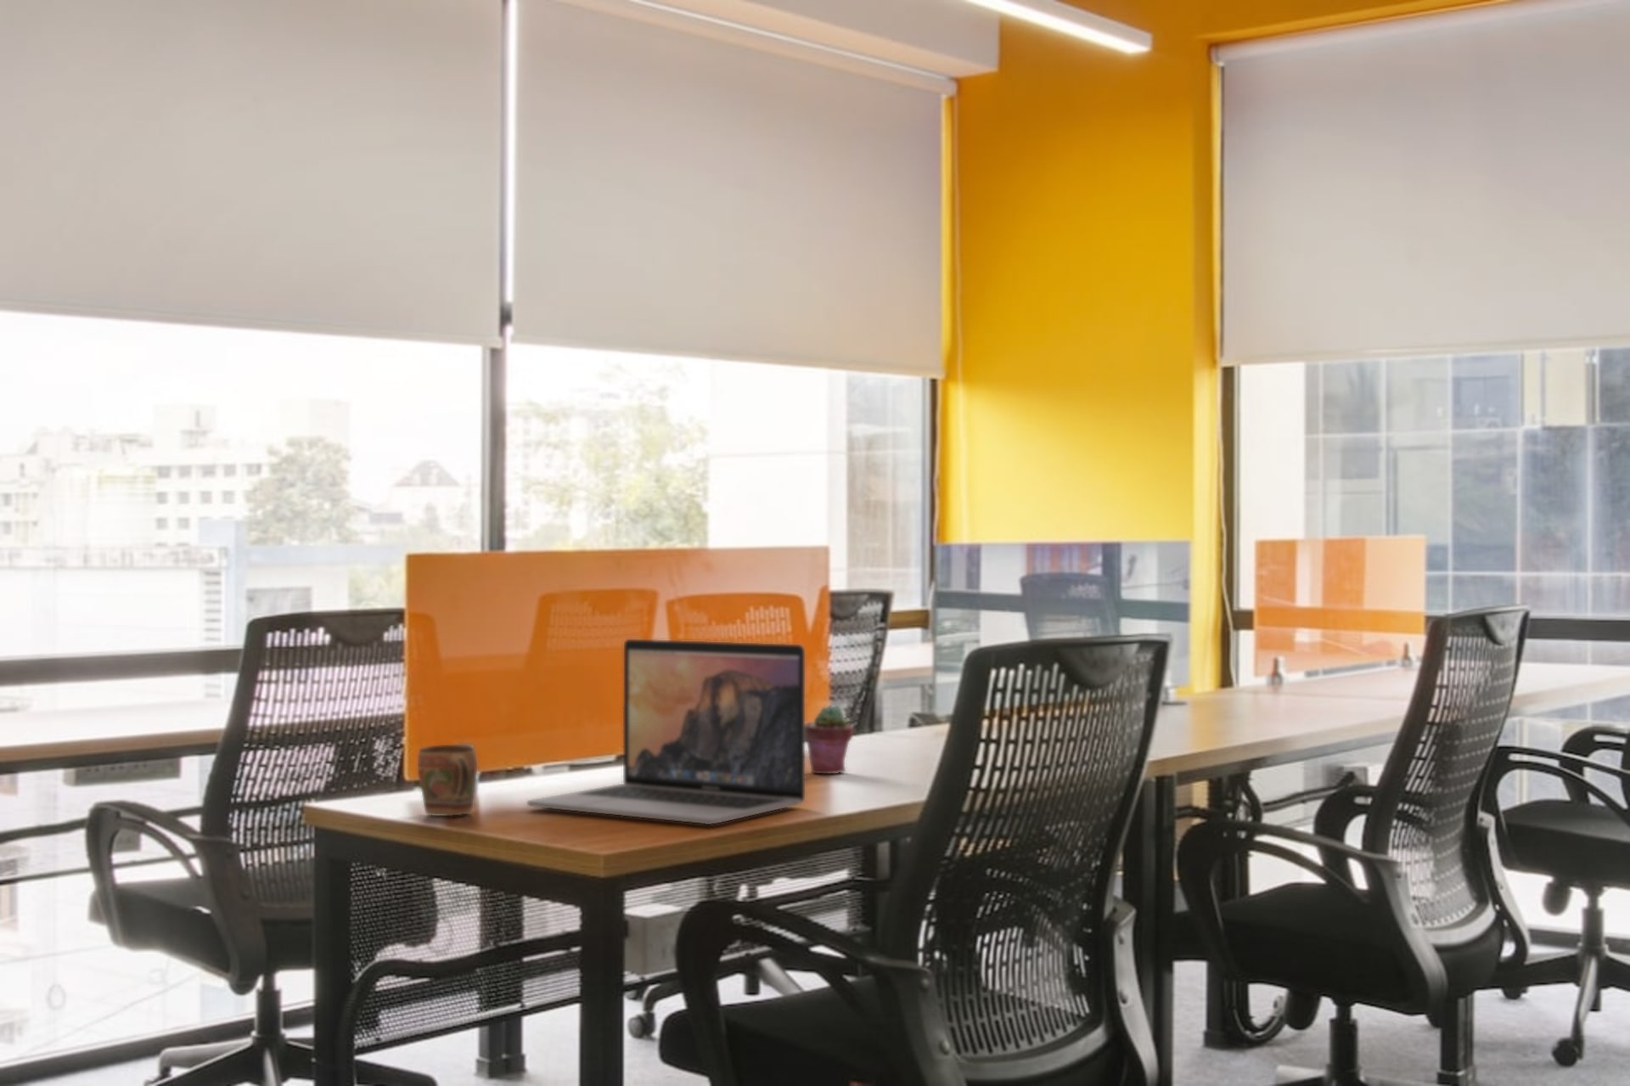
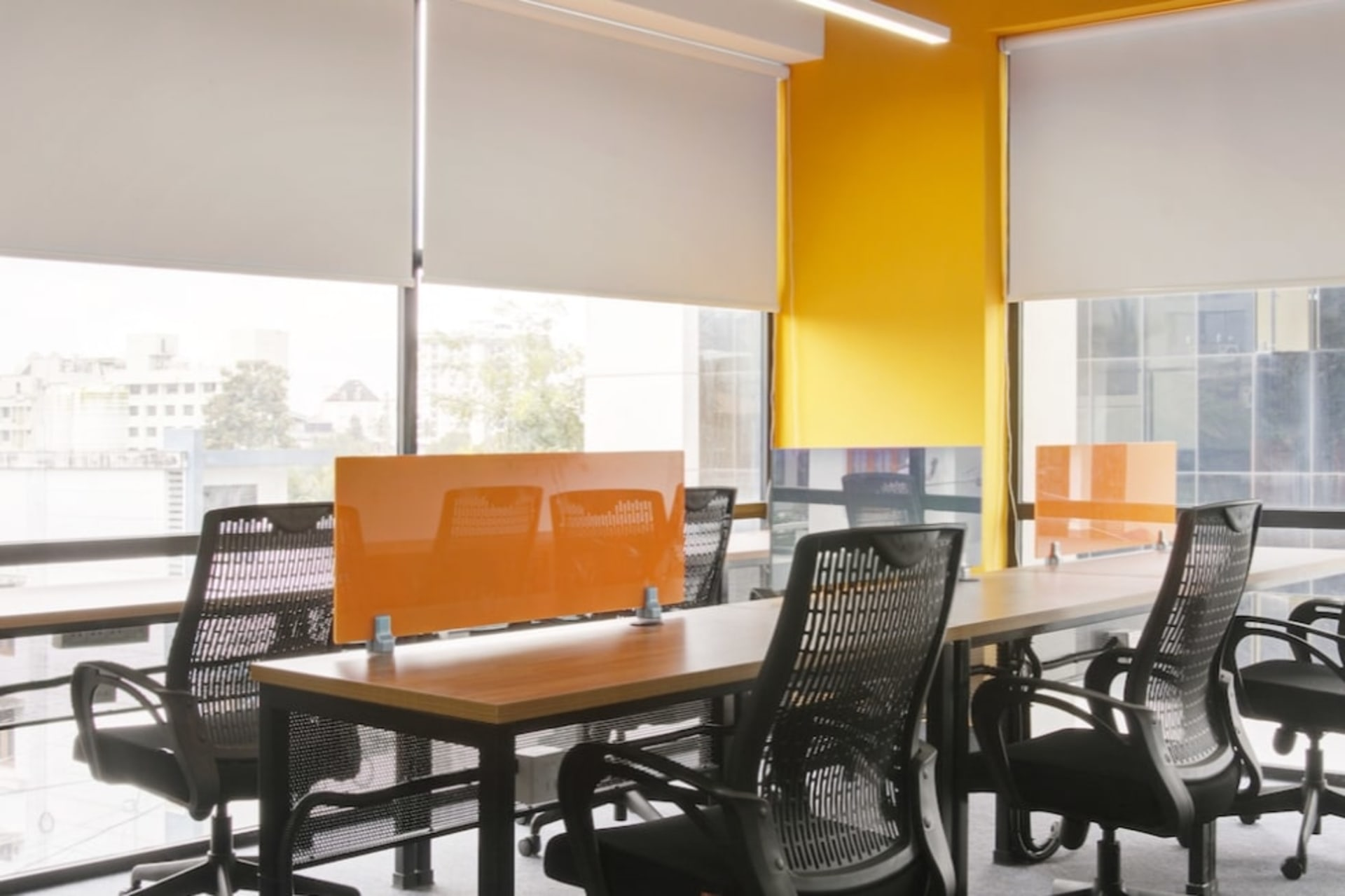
- mug [417,744,477,817]
- potted succulent [805,704,854,775]
- laptop [526,639,806,825]
